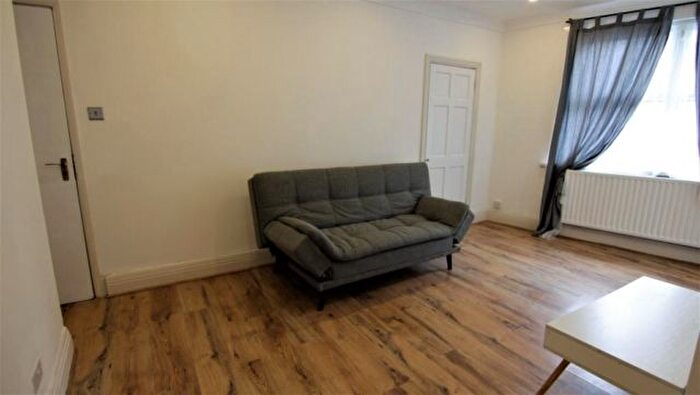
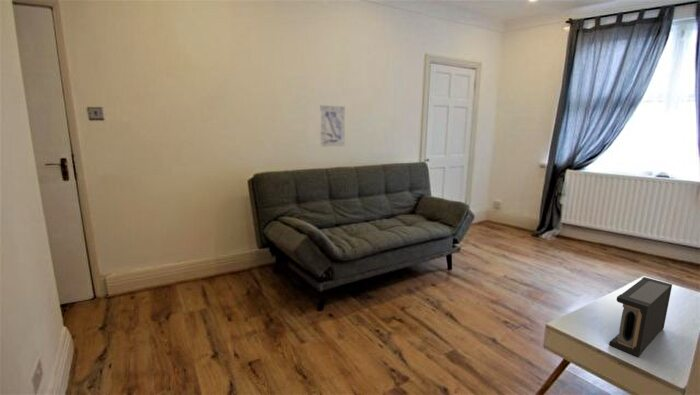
+ wall art [319,104,346,147]
+ speaker [608,276,673,358]
